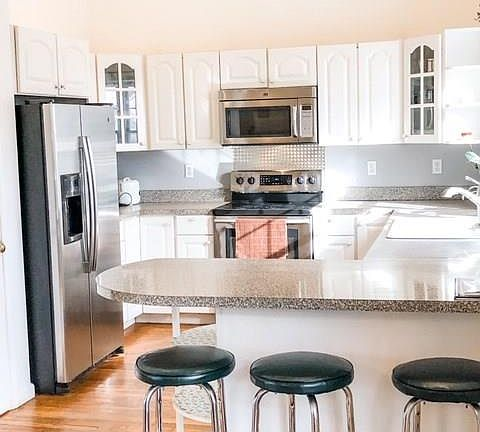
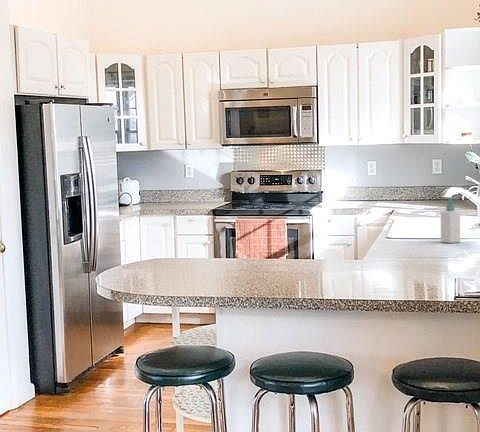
+ soap bottle [440,197,461,244]
